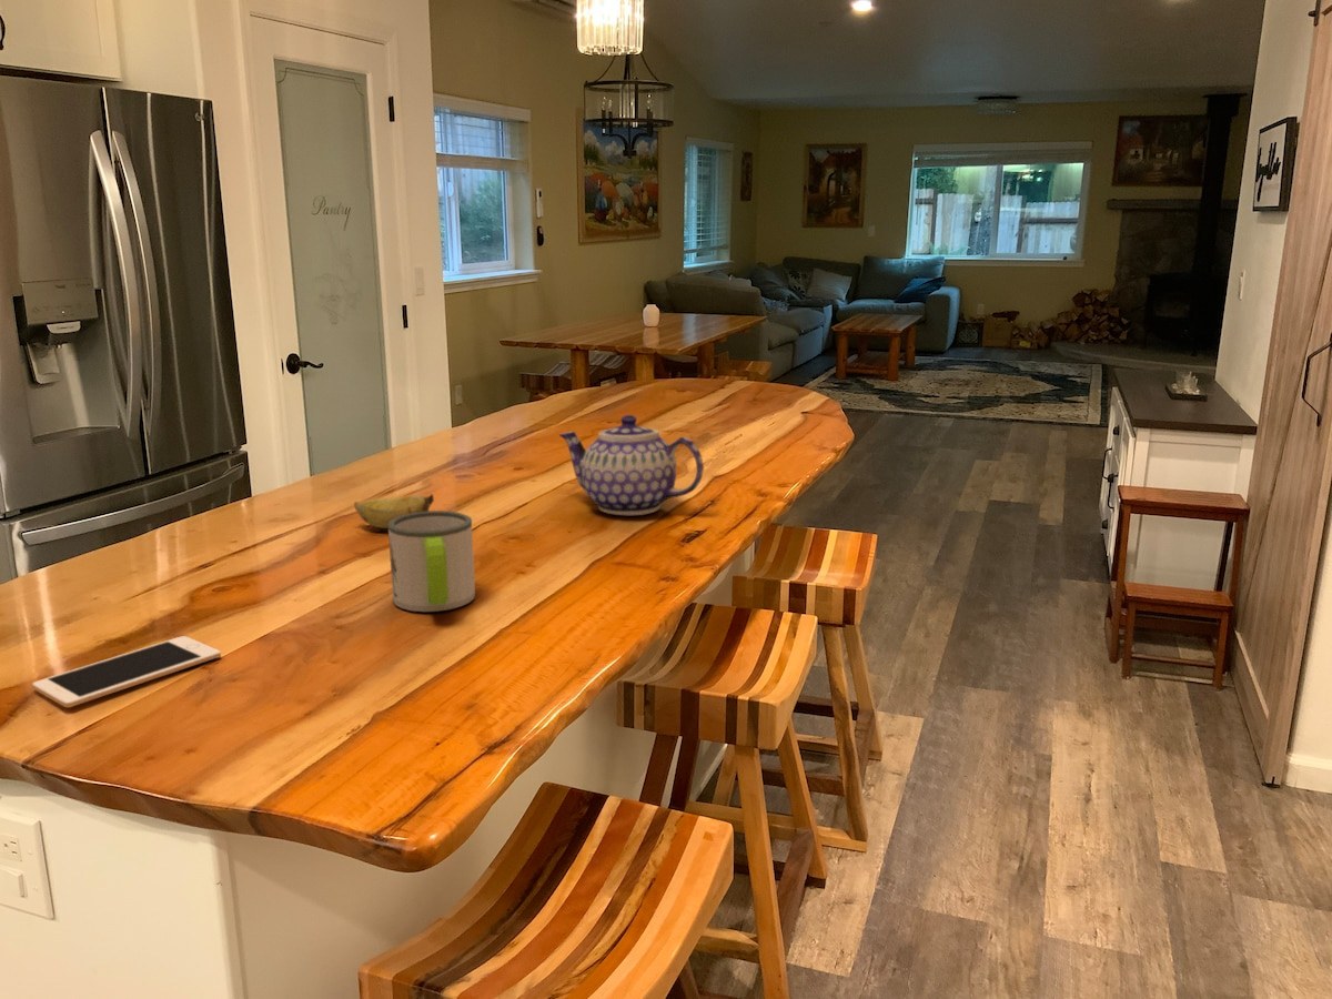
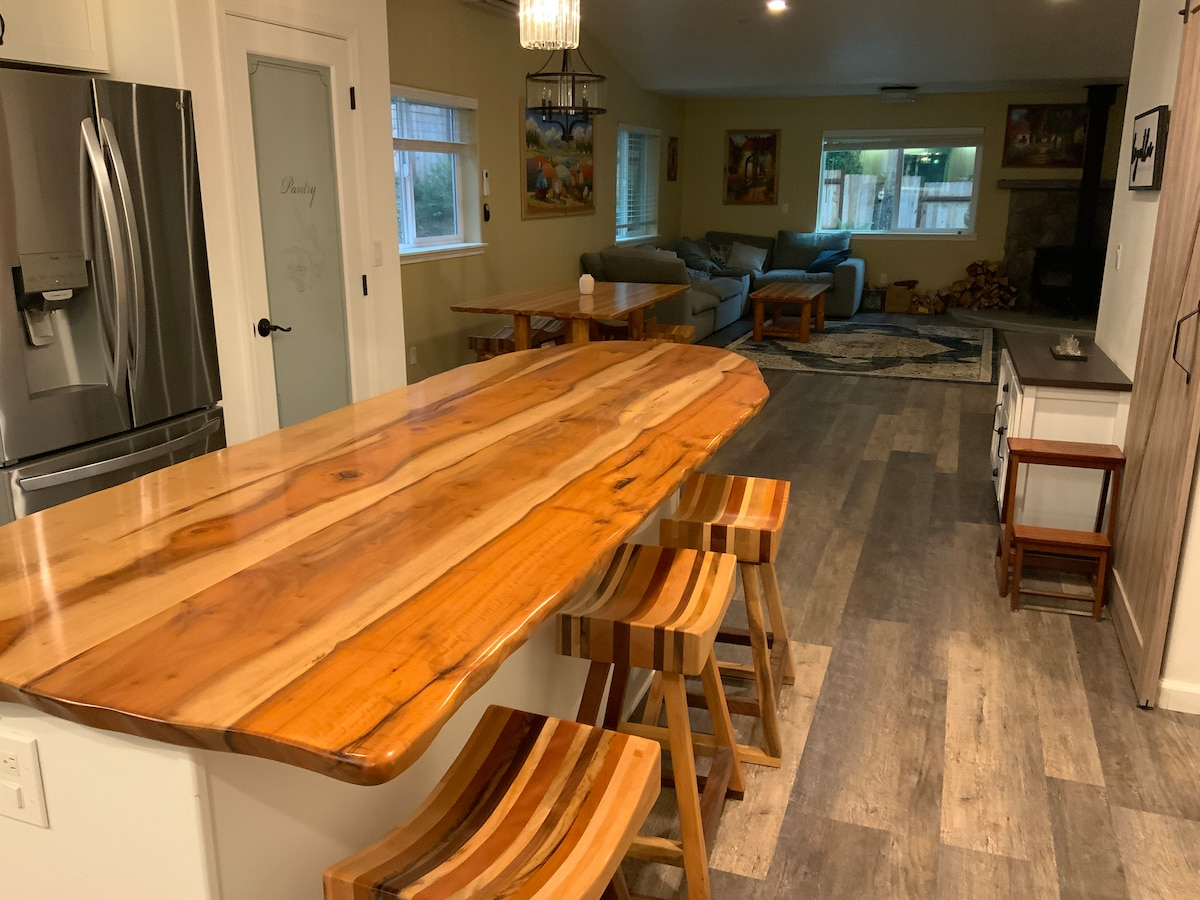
- teapot [558,414,705,516]
- mug [387,509,476,613]
- cell phone [31,635,222,708]
- banana [353,493,435,529]
